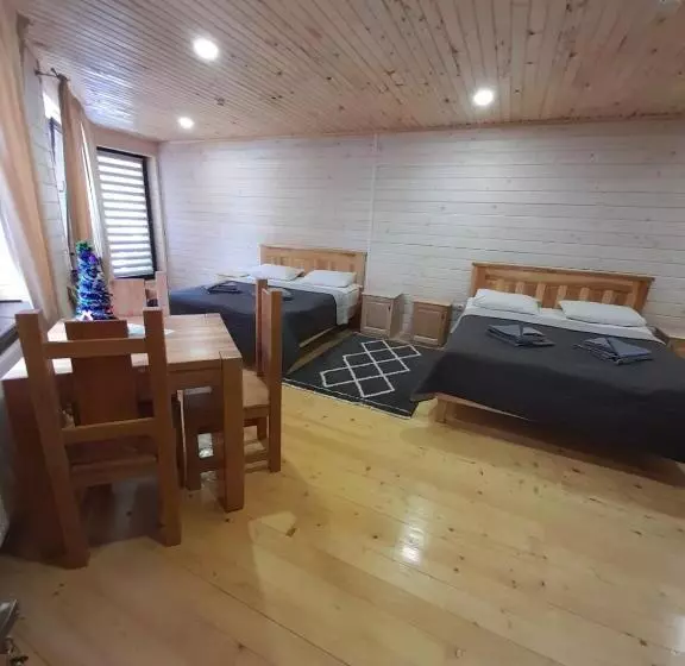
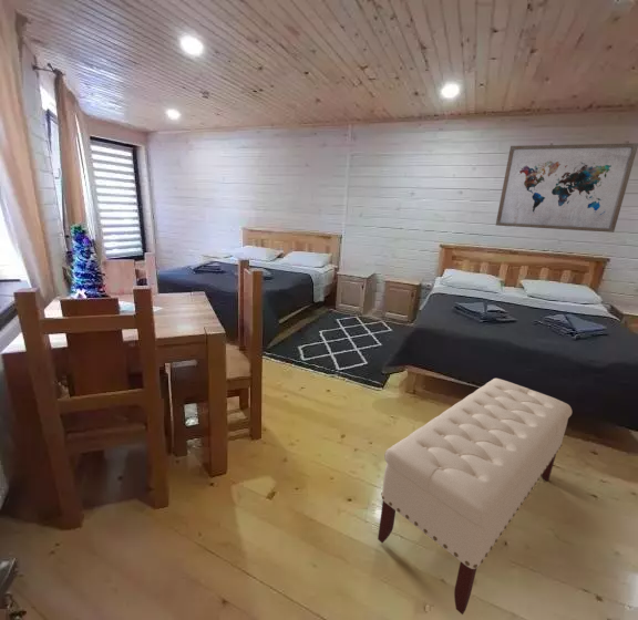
+ bench [377,378,573,616]
+ wall art [494,142,638,234]
